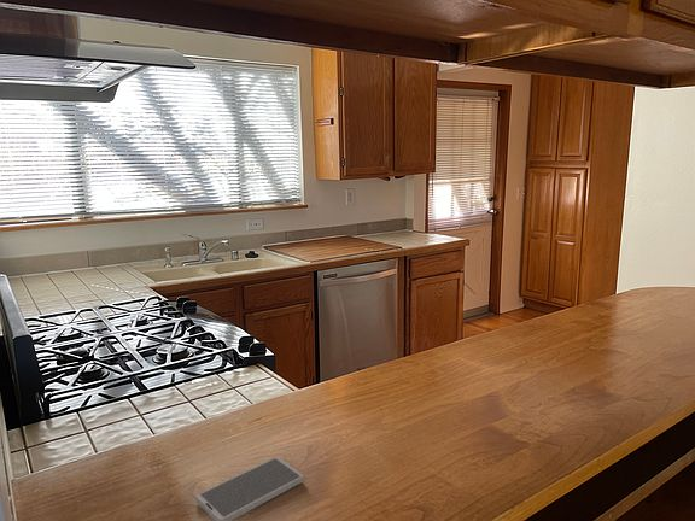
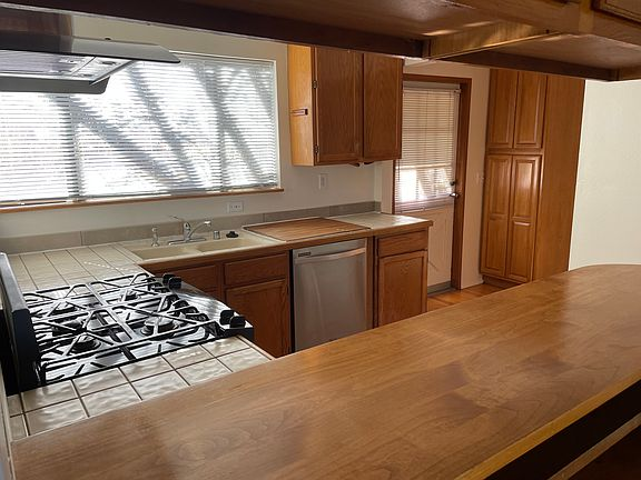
- smartphone [194,456,304,521]
